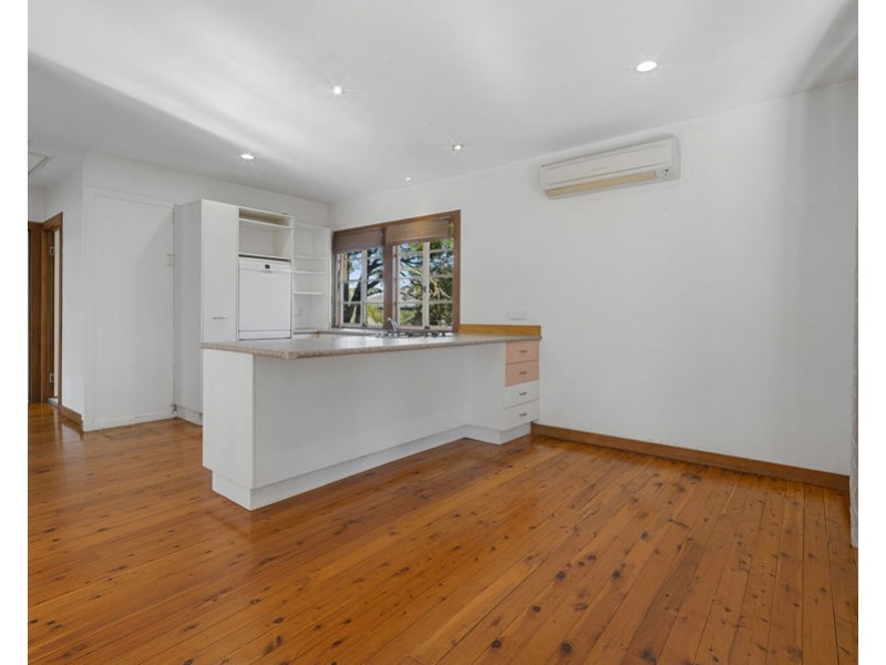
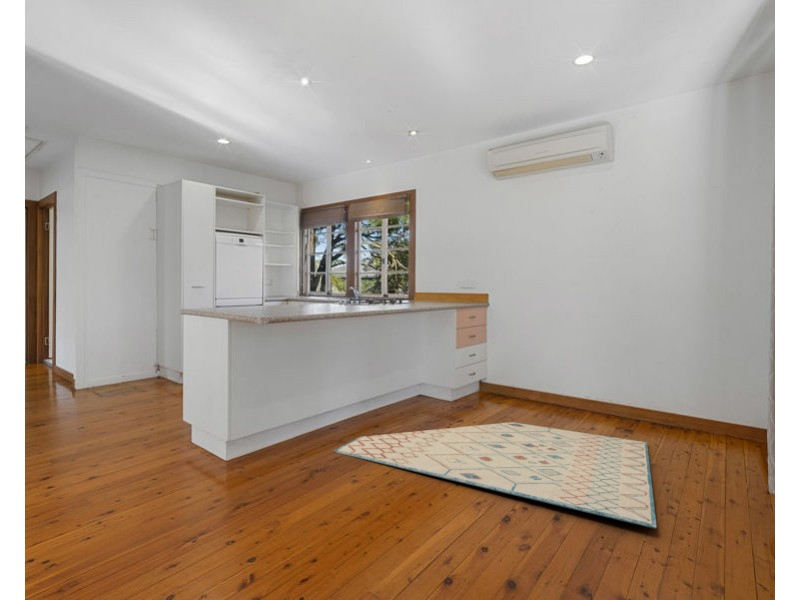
+ rug [333,421,658,530]
